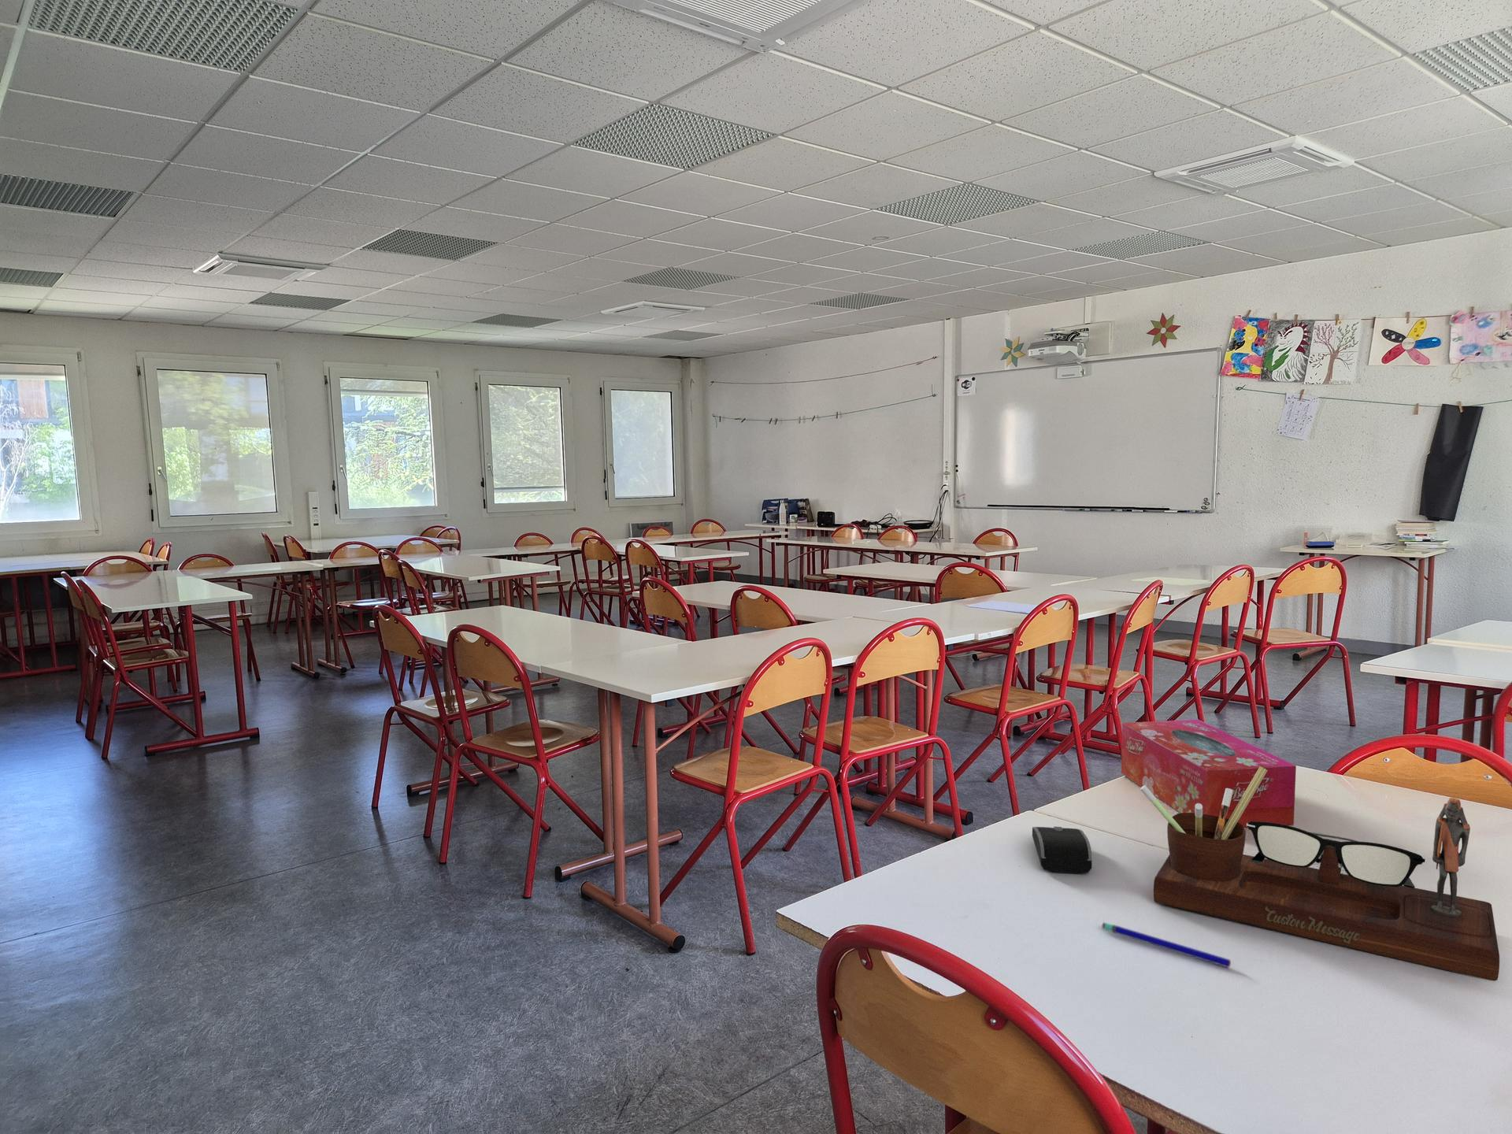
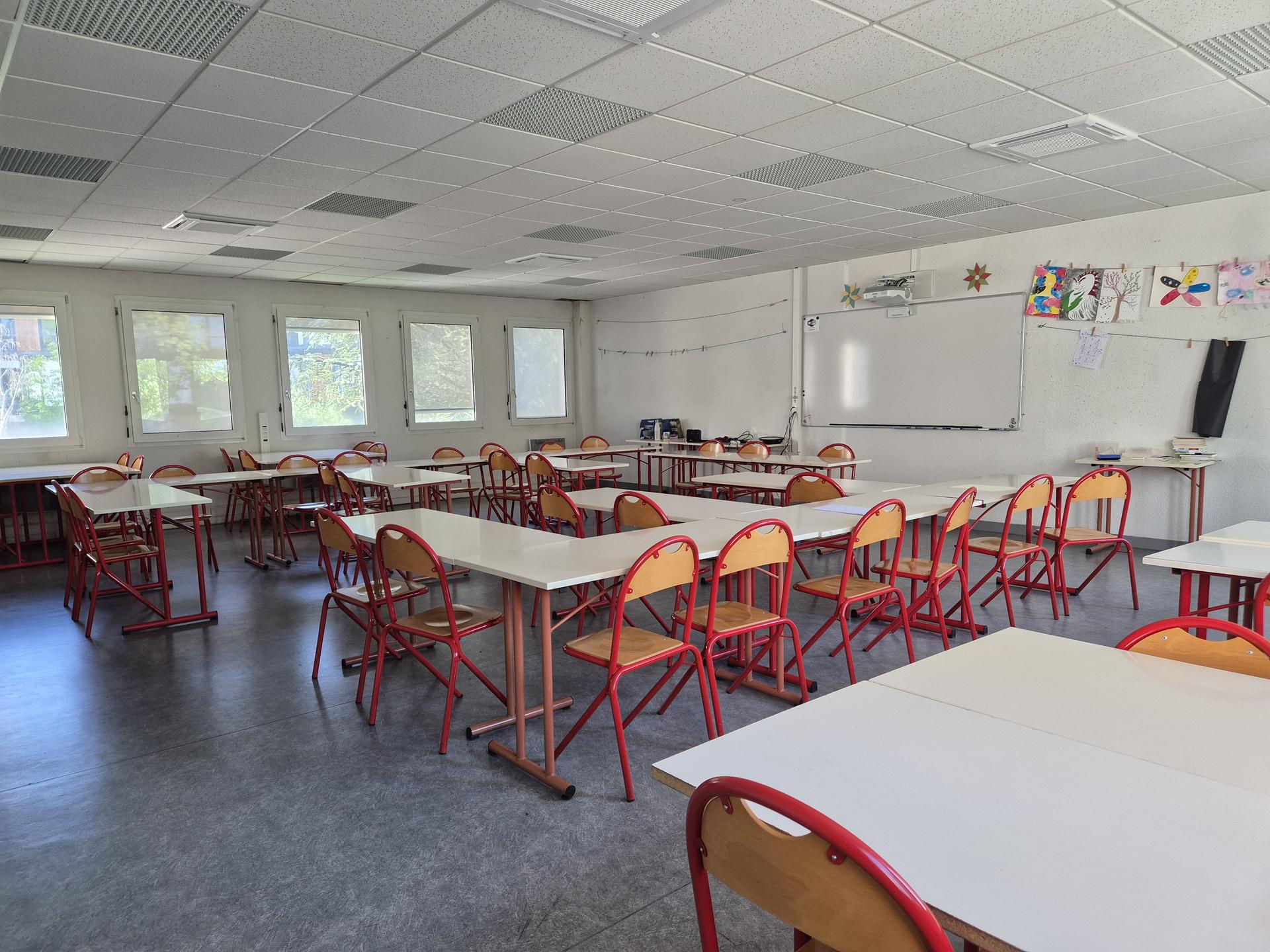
- tissue box [1120,719,1297,828]
- pen [1101,922,1232,968]
- computer mouse [1032,827,1092,874]
- desk organizer [1139,766,1500,982]
